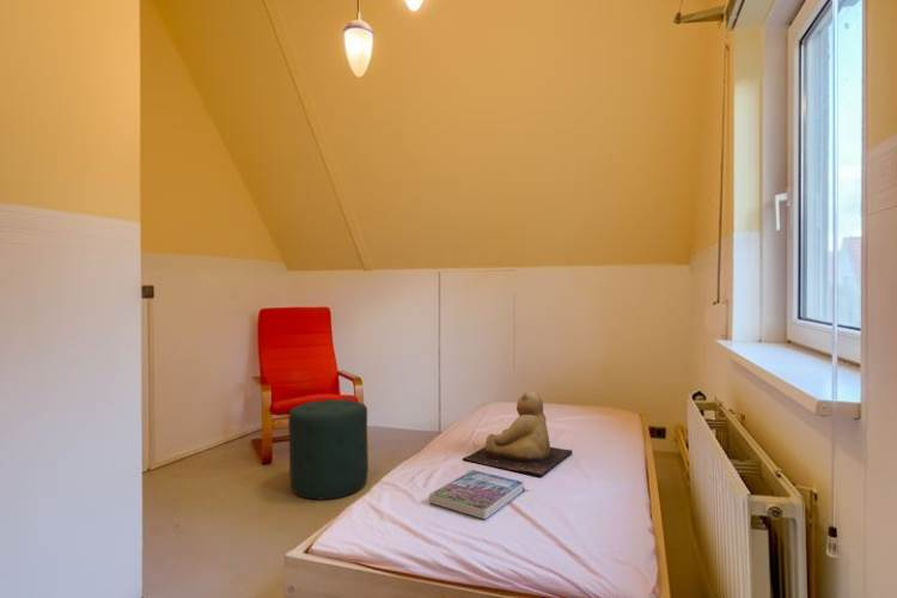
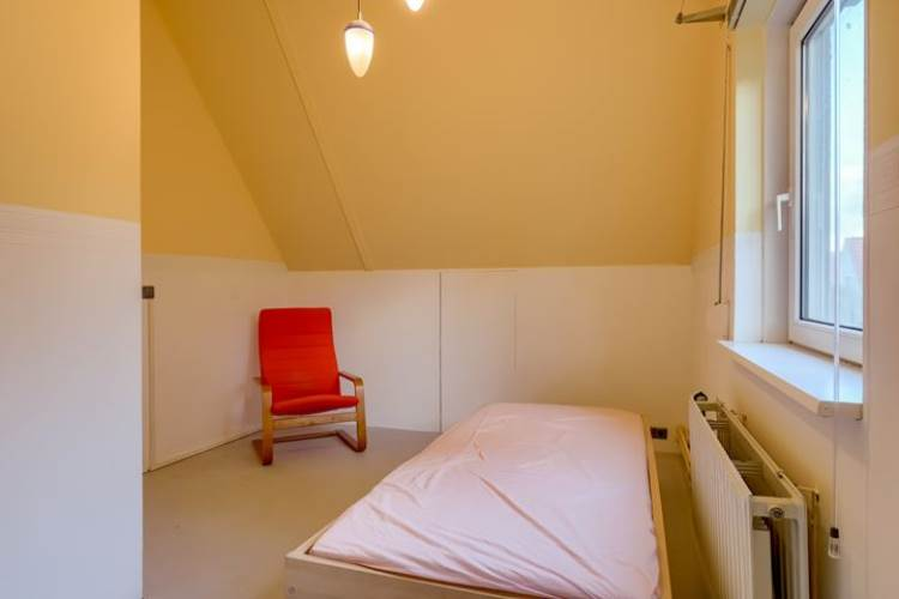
- teddy bear [462,390,573,478]
- book [428,469,525,520]
- ottoman [287,398,370,501]
